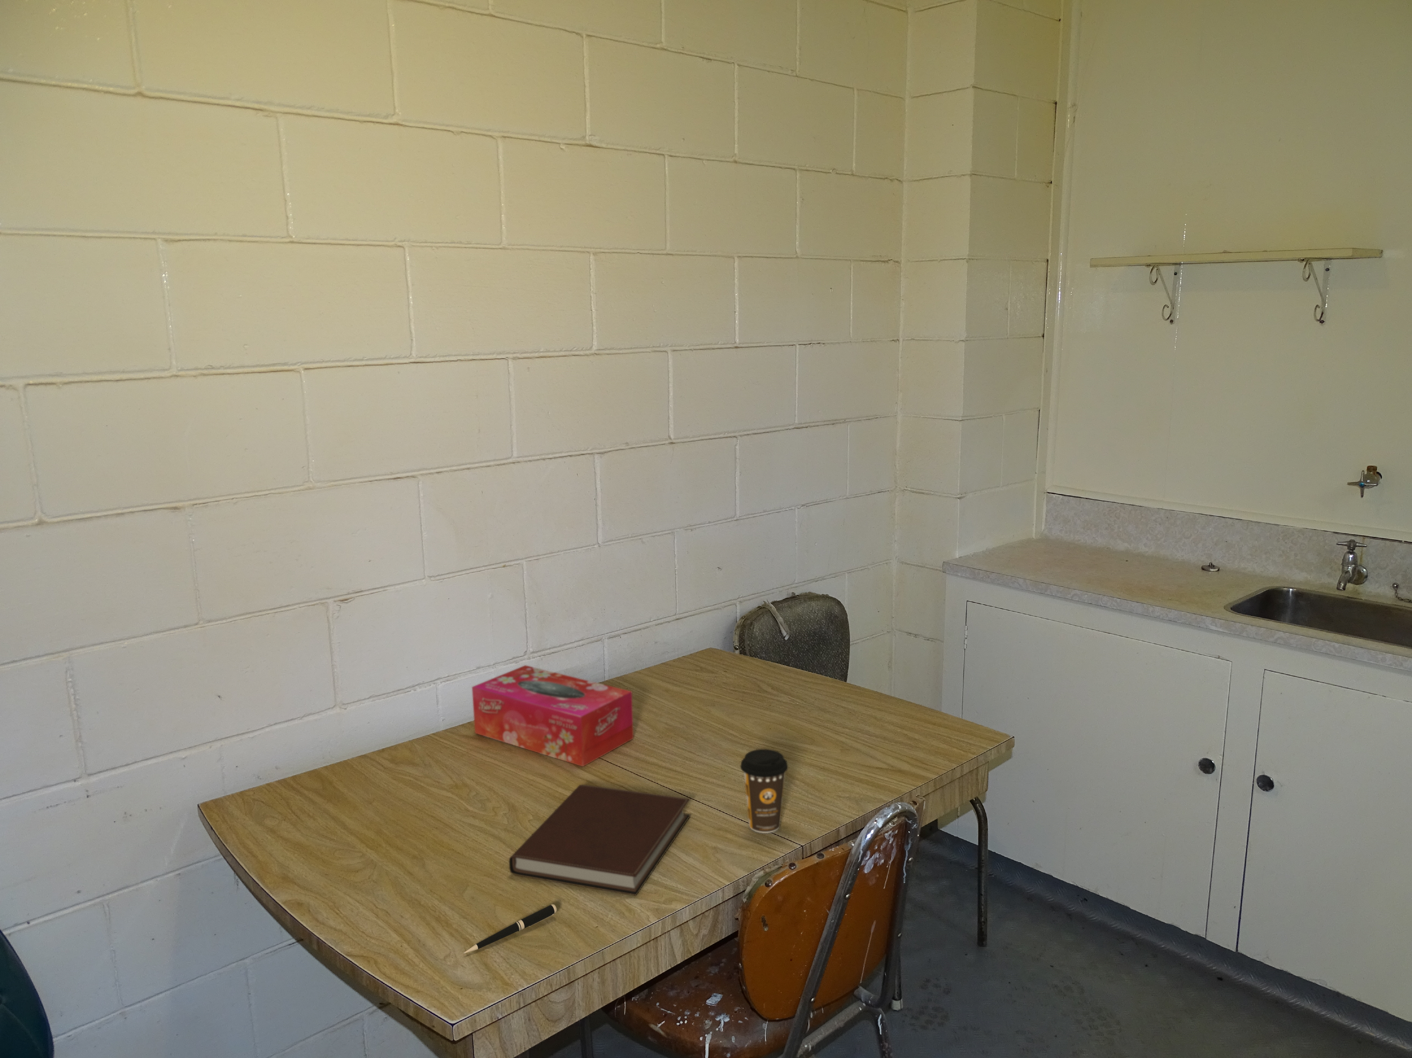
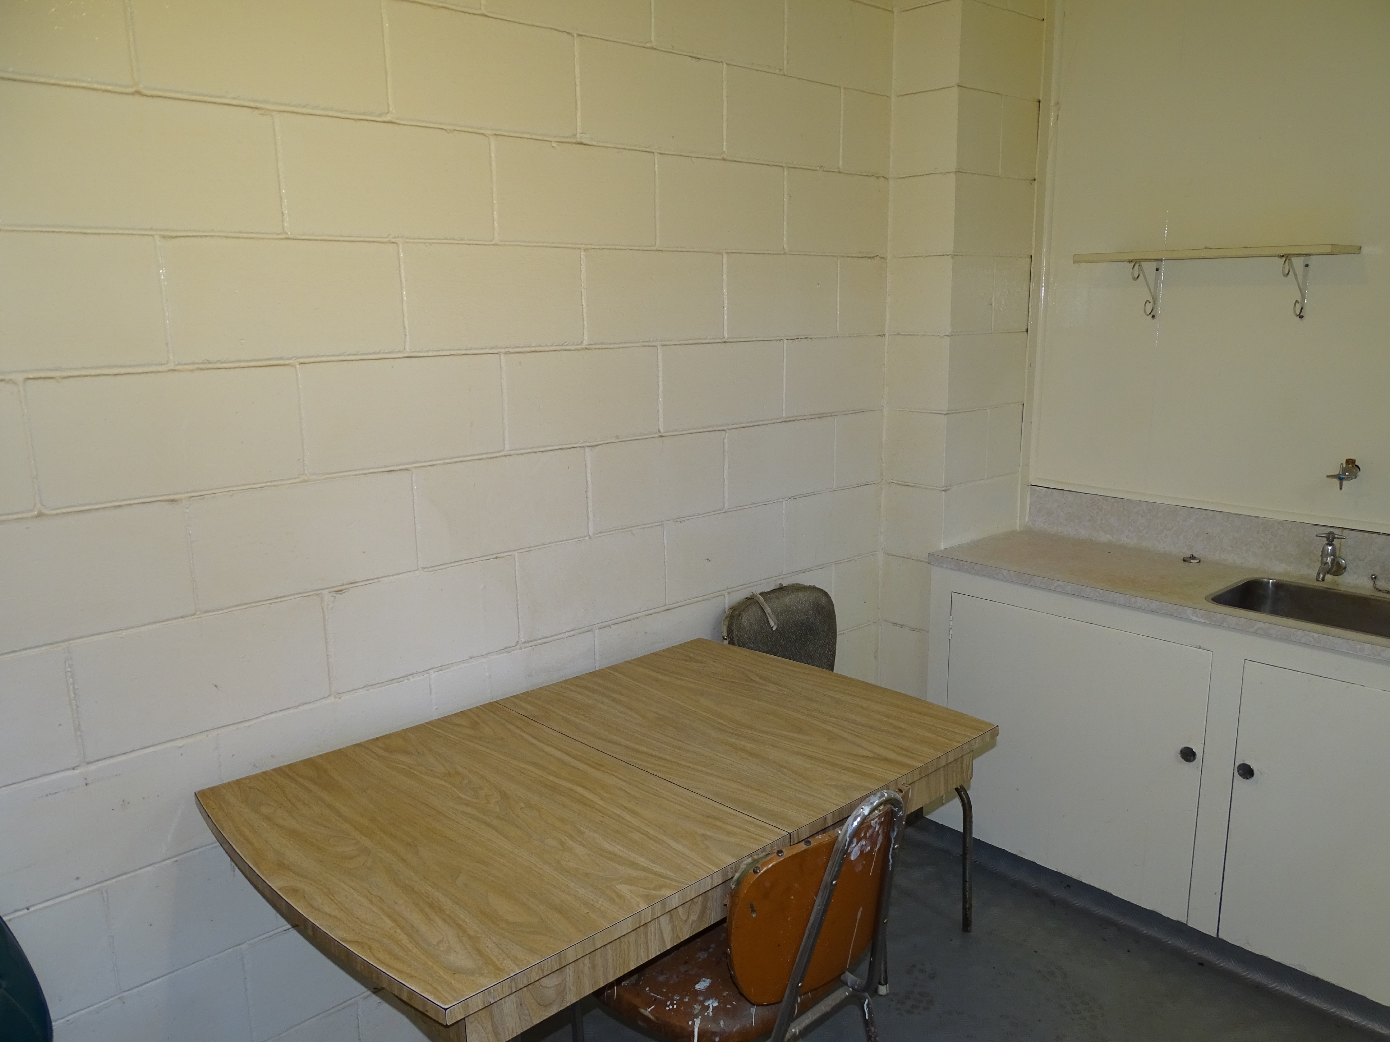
- notebook [508,785,692,896]
- pen [464,904,557,954]
- tissue box [471,665,634,767]
- coffee cup [740,749,788,834]
